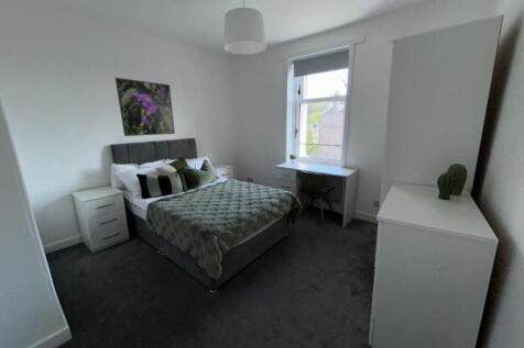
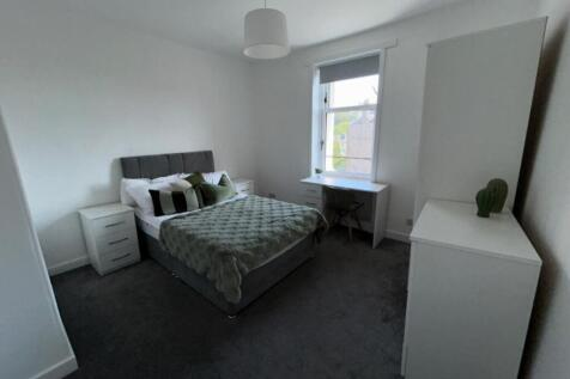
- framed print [114,77,176,137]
